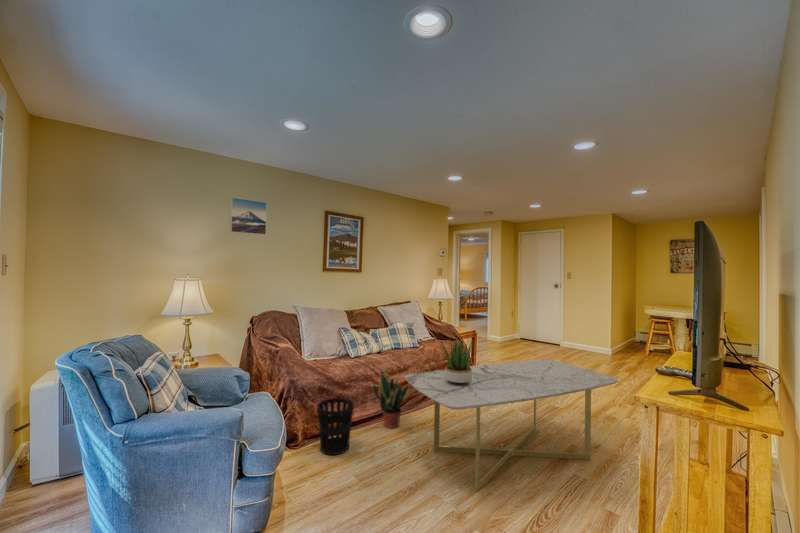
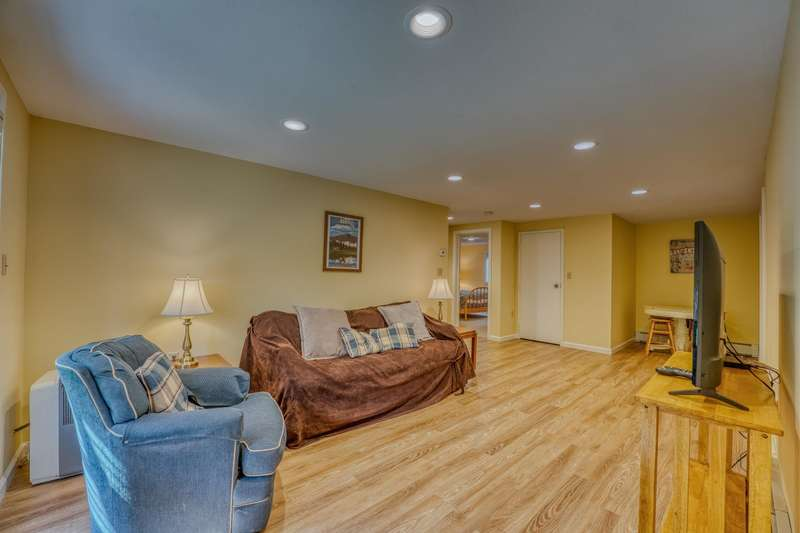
- wastebasket [316,397,355,456]
- potted plant [440,335,481,384]
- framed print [229,196,268,236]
- coffee table [404,358,619,492]
- potted plant [372,369,409,429]
